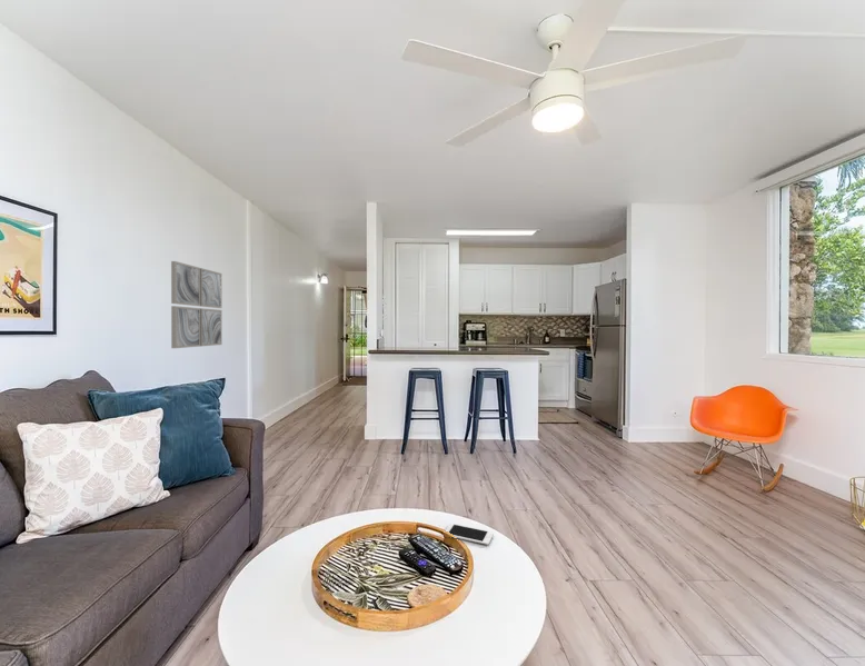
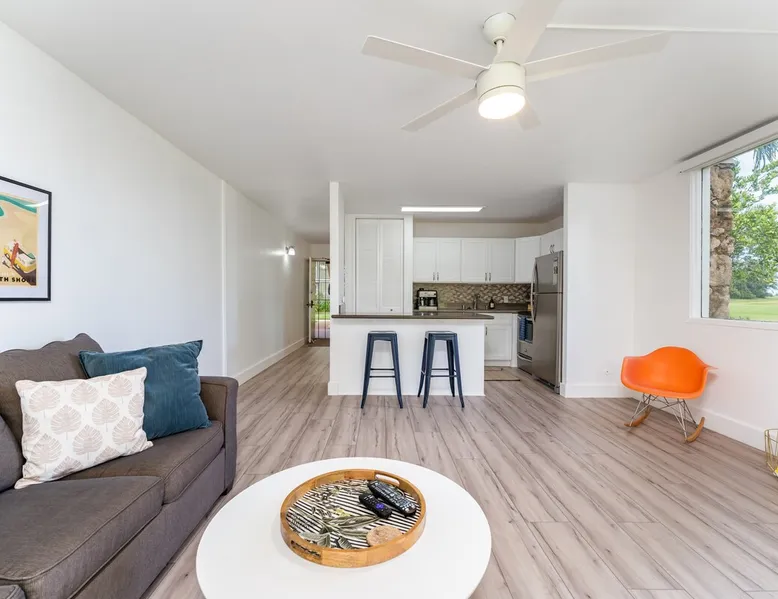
- cell phone [445,523,495,546]
- wall art [170,260,222,349]
